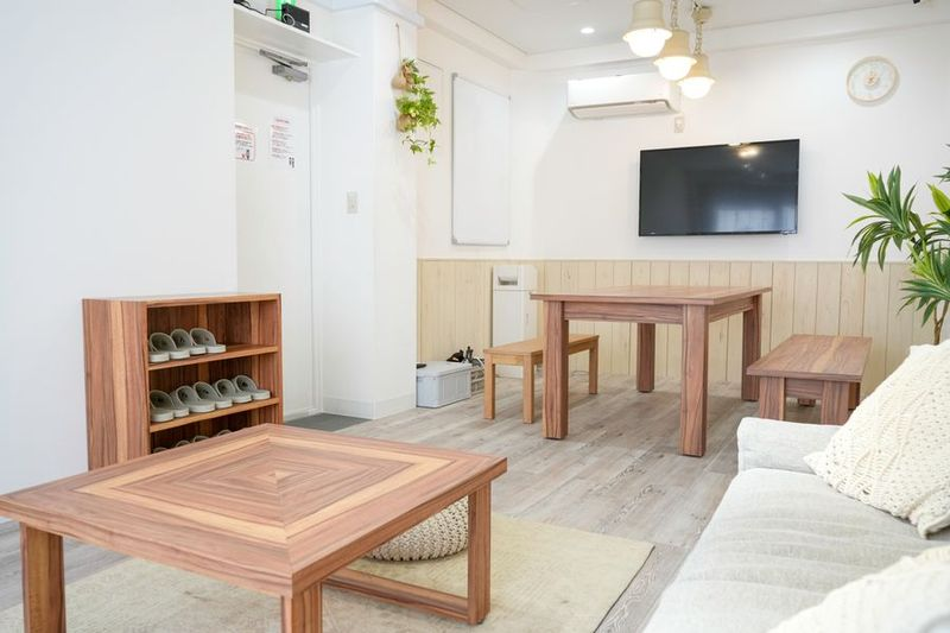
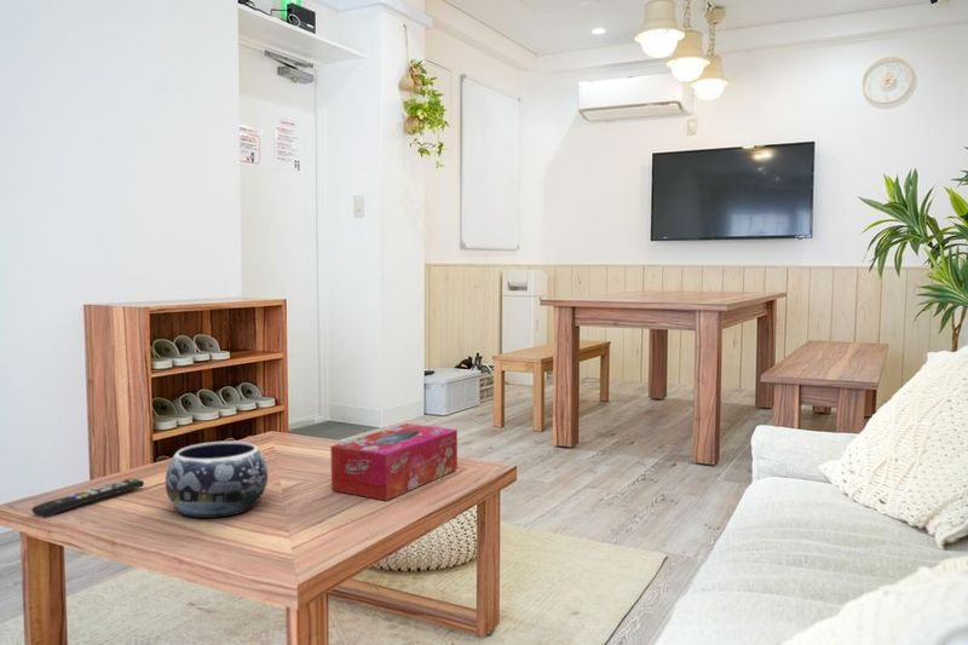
+ remote control [30,478,145,518]
+ tissue box [329,422,459,502]
+ decorative bowl [165,440,269,519]
